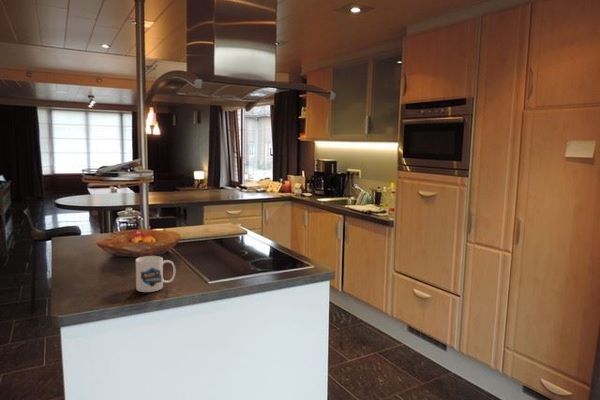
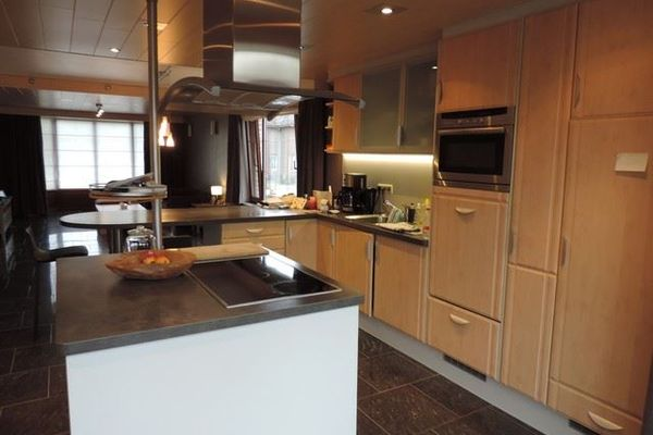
- mug [135,255,176,293]
